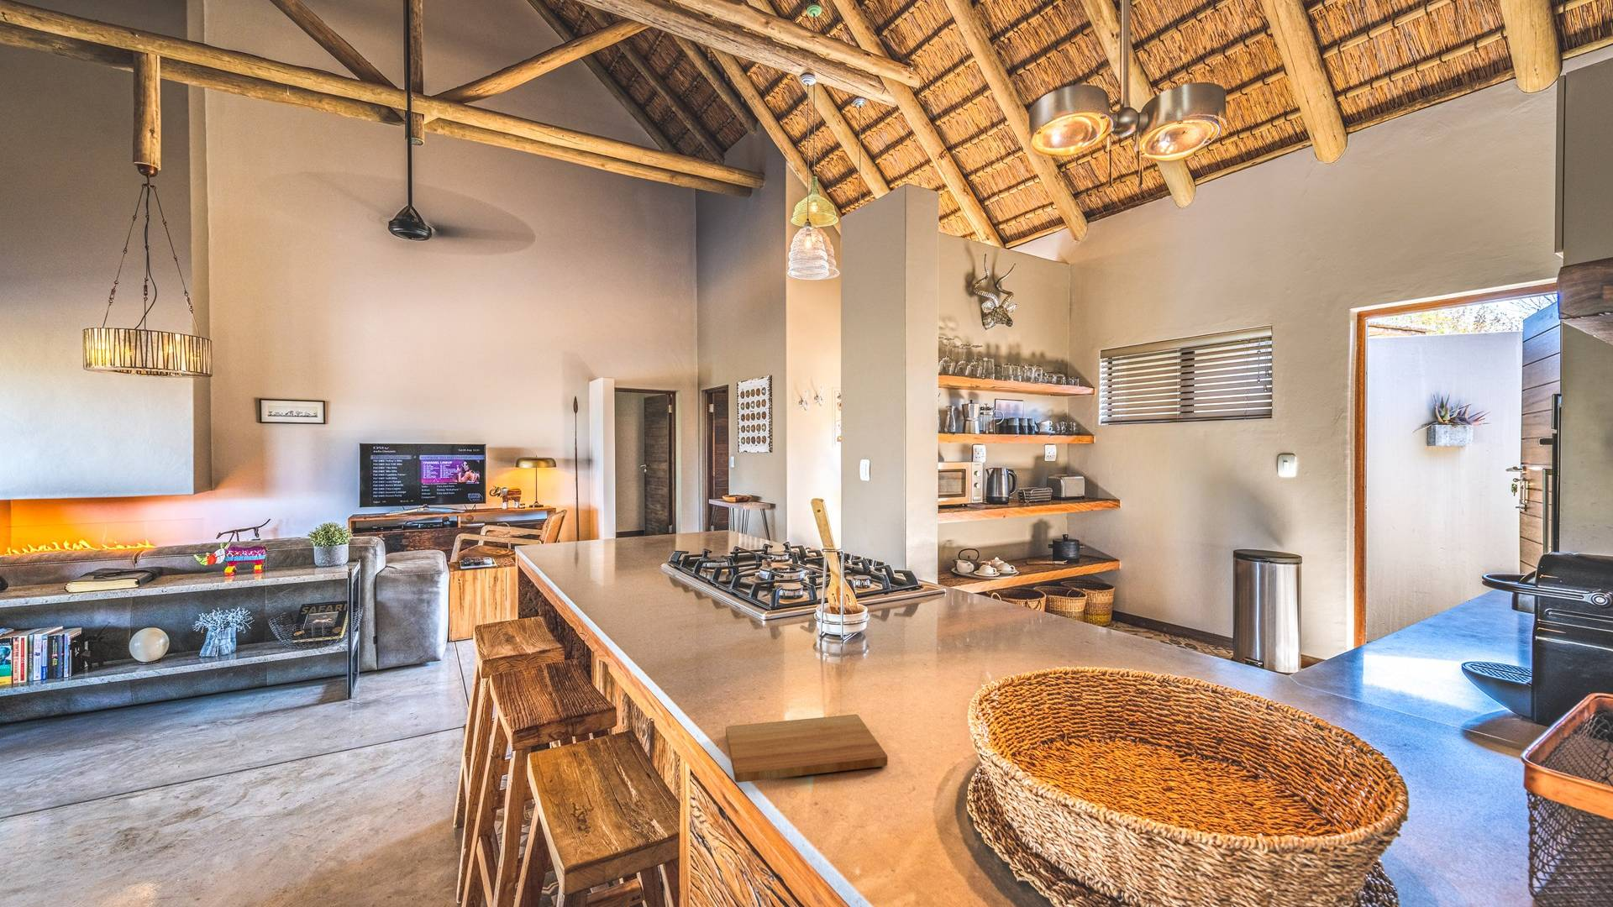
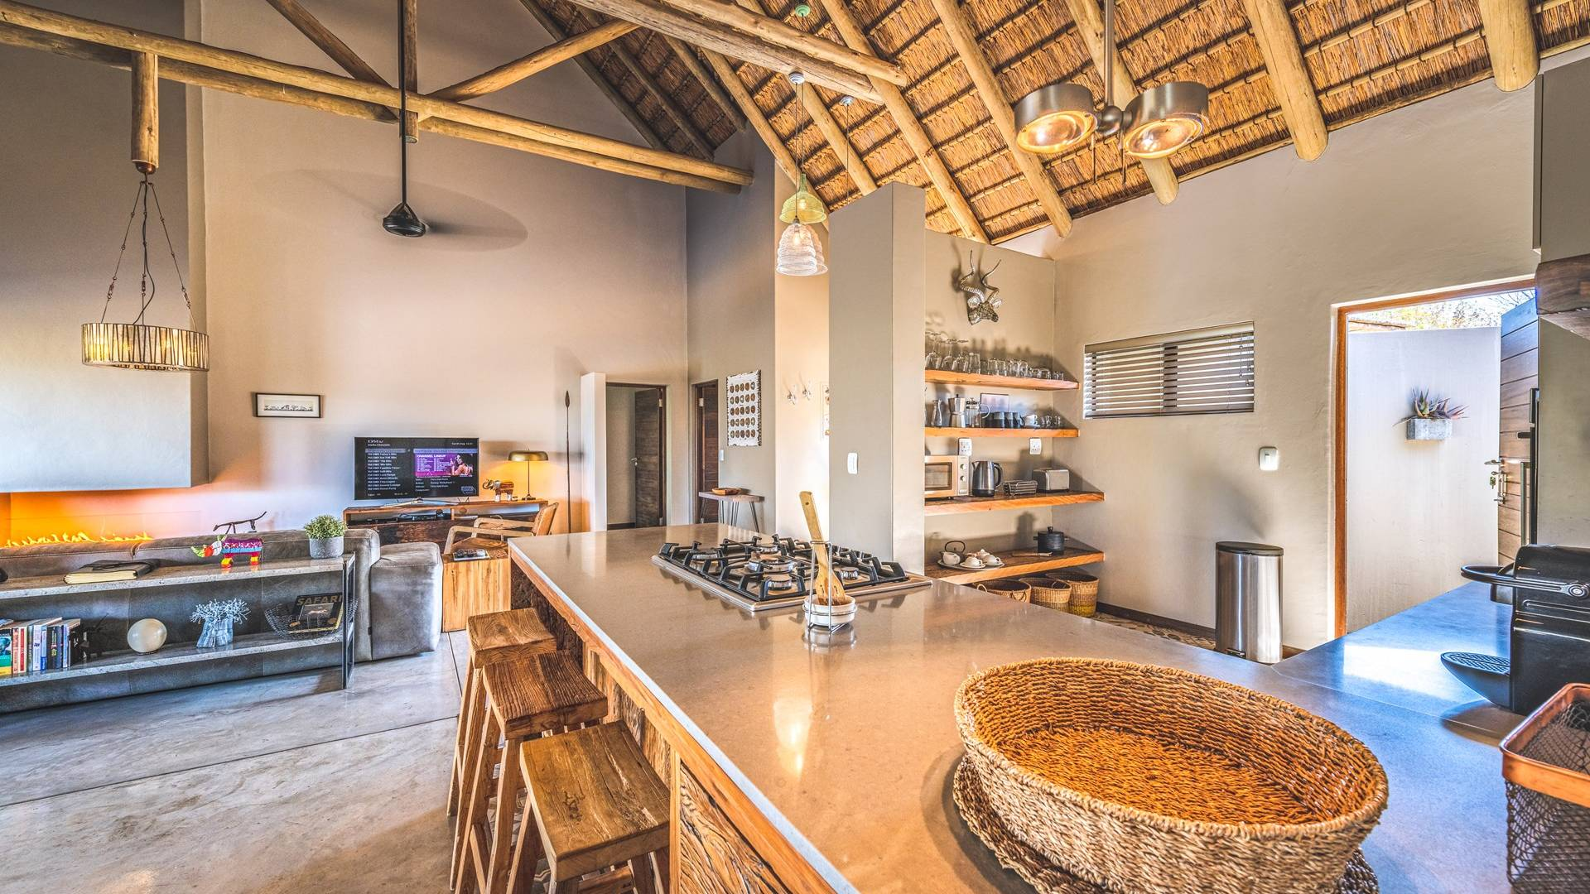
- cutting board [725,714,888,784]
